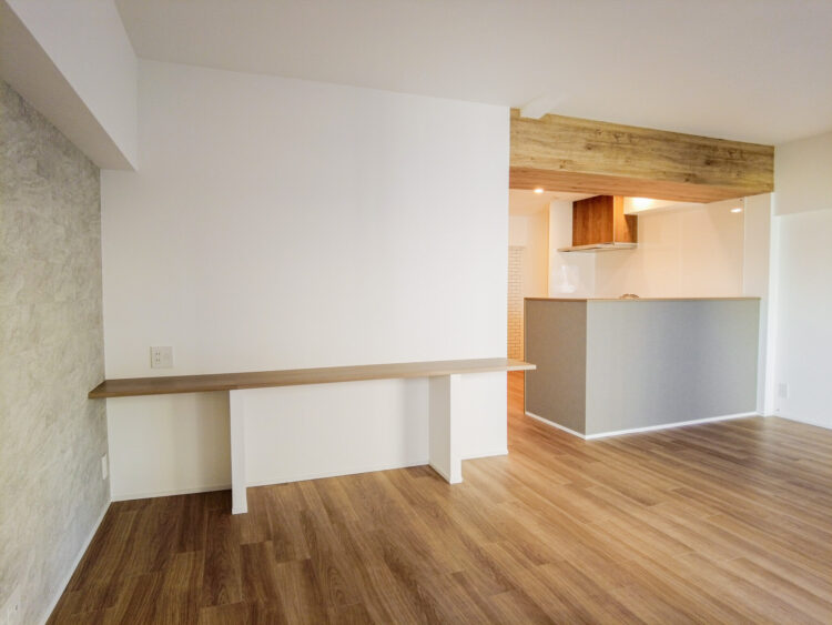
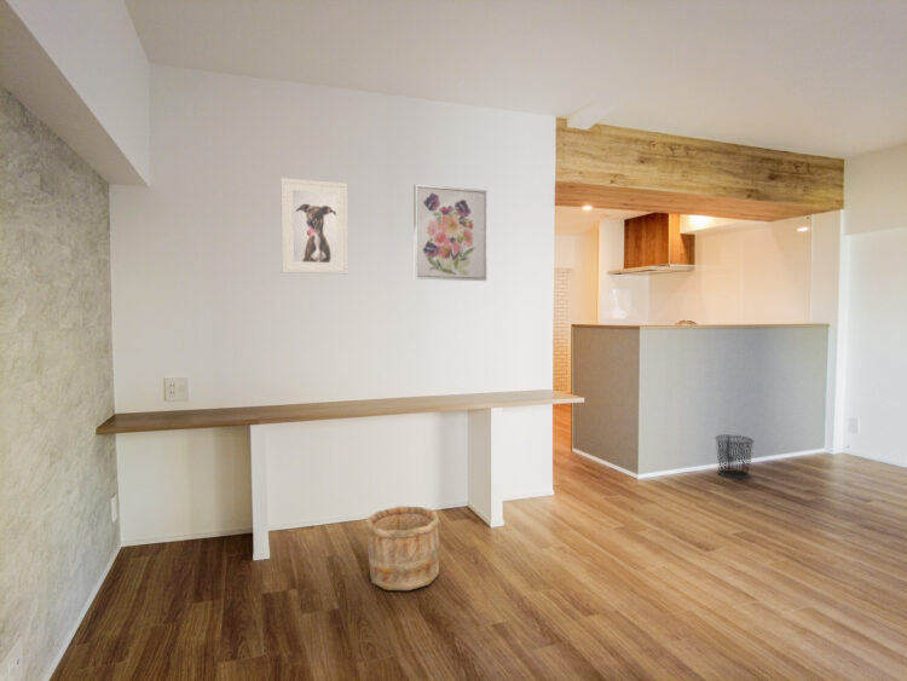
+ waste bin [715,434,755,480]
+ wooden bucket [364,506,441,591]
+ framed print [279,177,349,276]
+ wall art [412,183,487,282]
